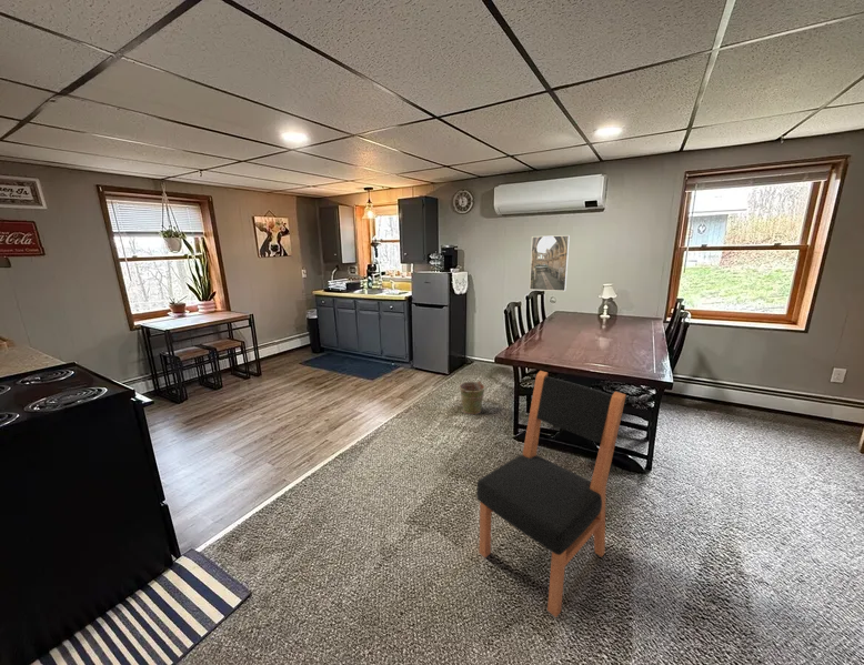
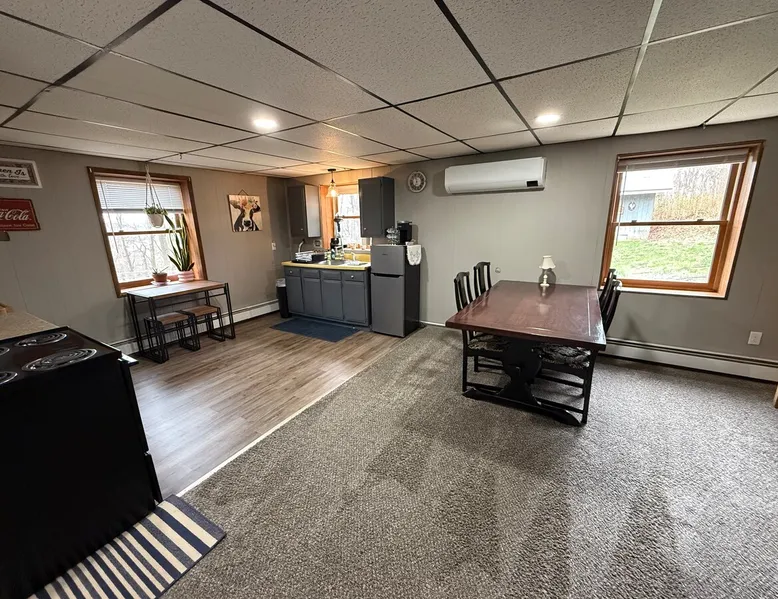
- dining chair [475,370,627,618]
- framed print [529,234,571,292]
- bucket [456,380,486,415]
